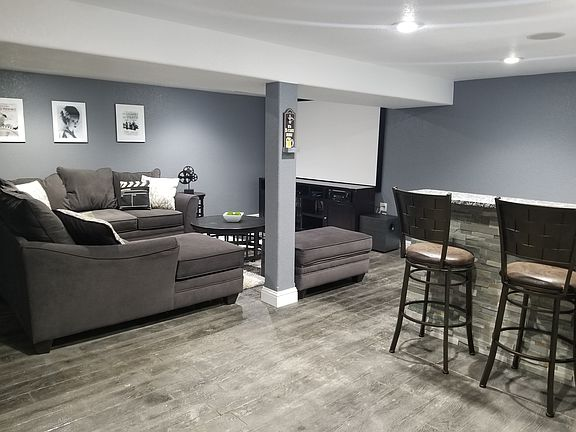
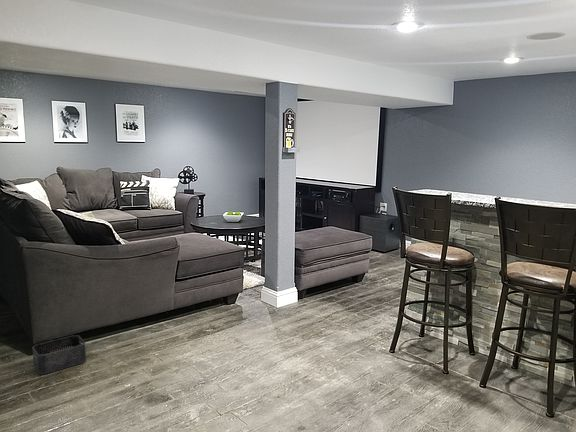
+ storage bin [31,334,87,375]
